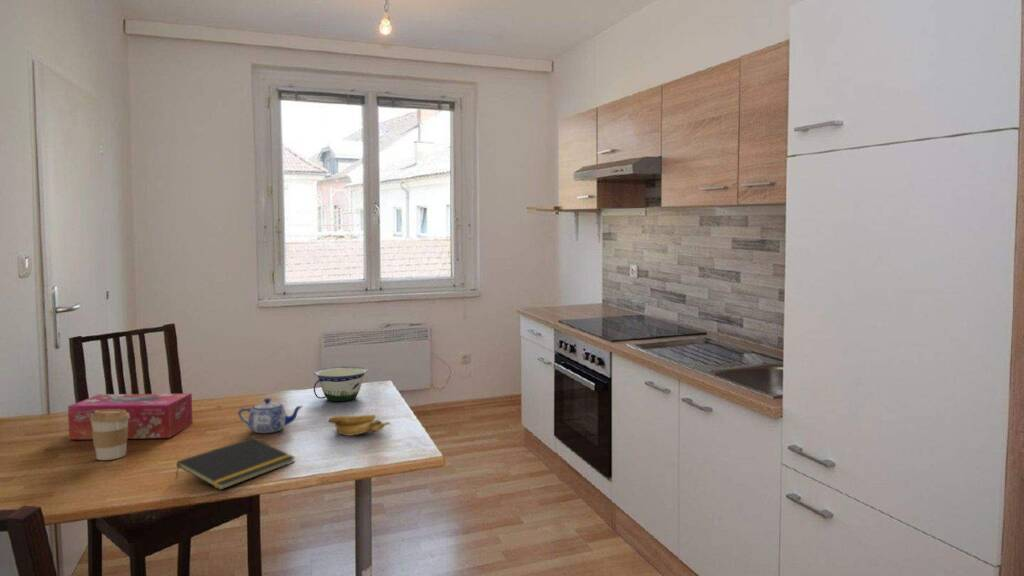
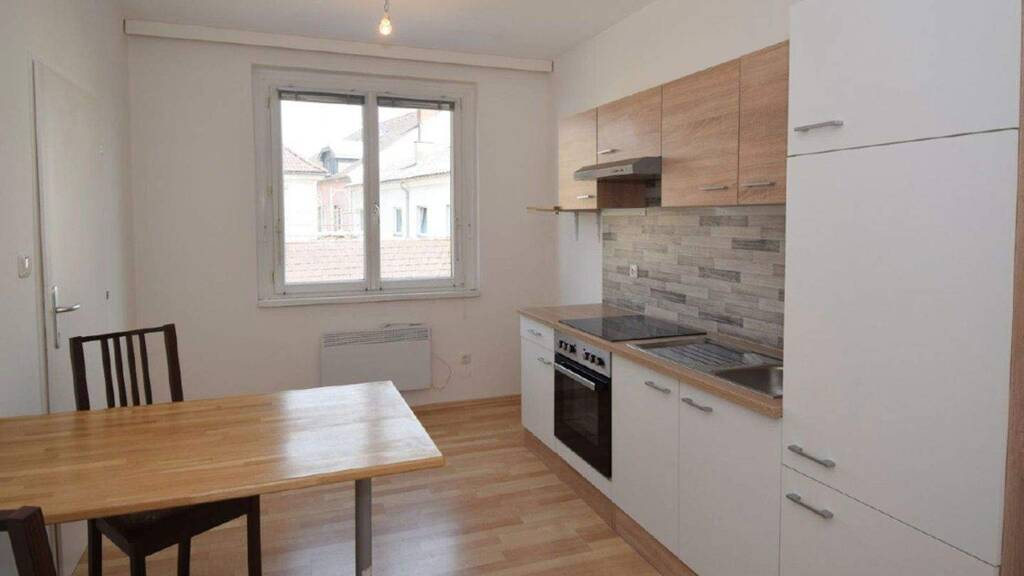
- notepad [174,437,296,491]
- bowl [313,366,369,402]
- tissue box [67,392,194,440]
- teapot [237,397,304,434]
- banana [326,414,392,437]
- coffee cup [90,409,130,461]
